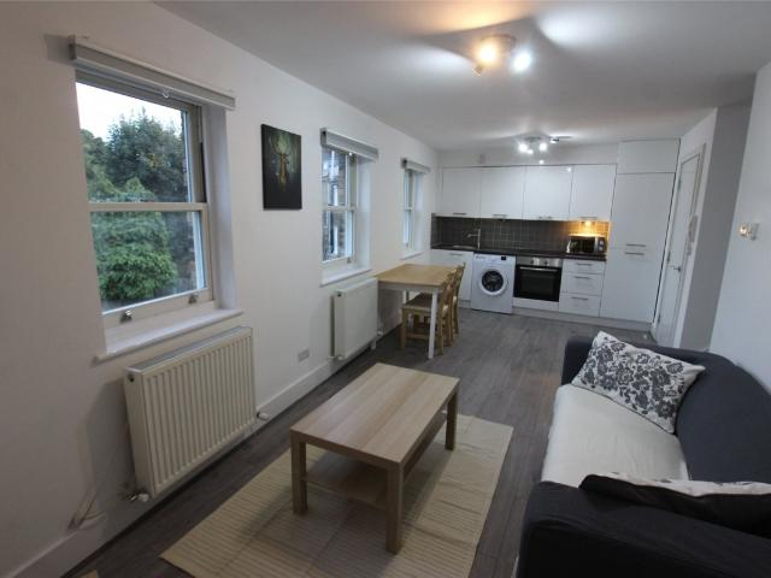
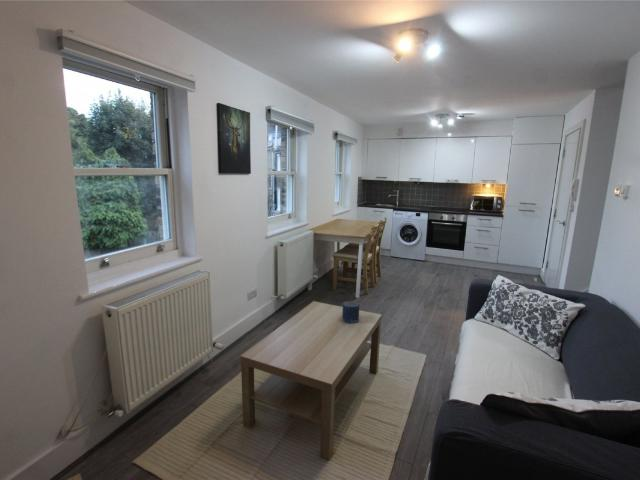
+ candle [341,300,360,323]
